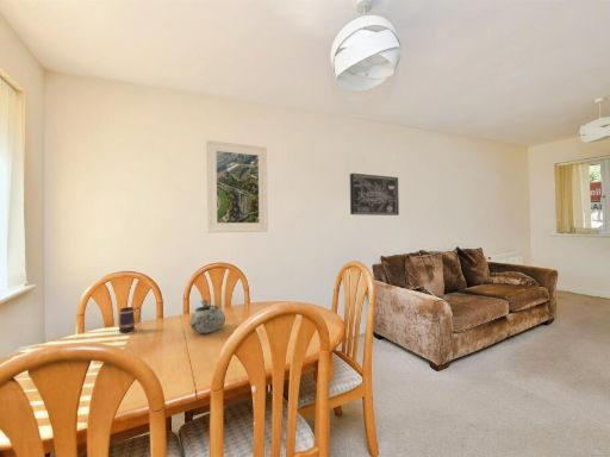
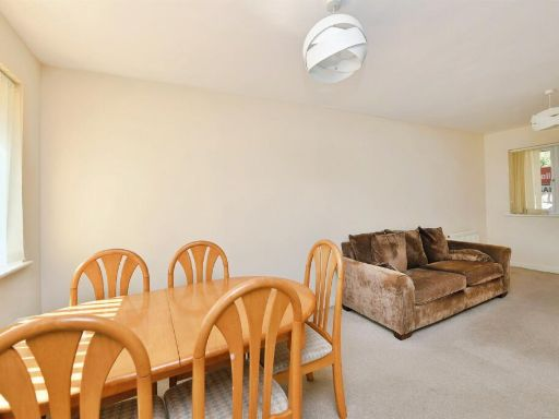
- decorative bowl [189,299,226,334]
- mug [118,306,143,333]
- wall art [349,173,400,217]
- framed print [205,139,269,233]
